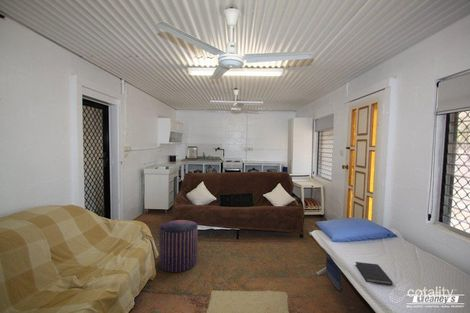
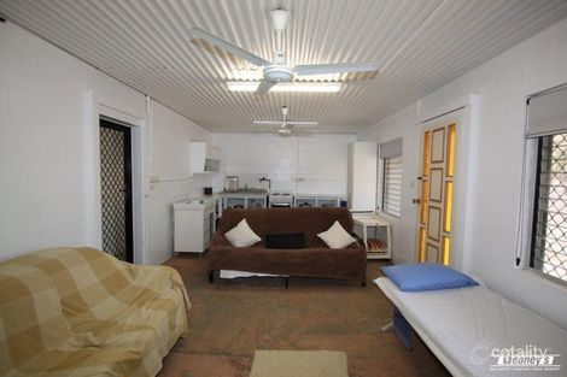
- diary [354,261,394,286]
- pouf [158,219,199,273]
